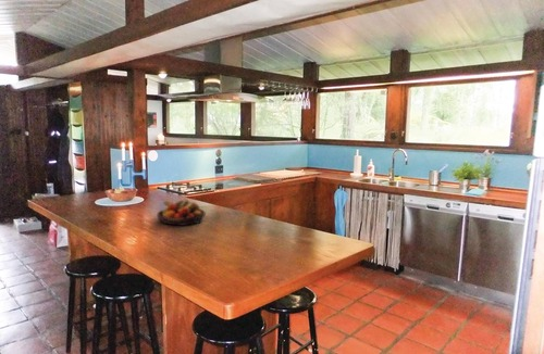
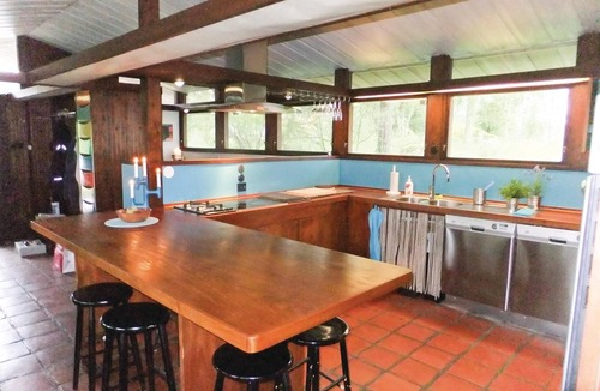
- fruit bowl [156,199,207,227]
